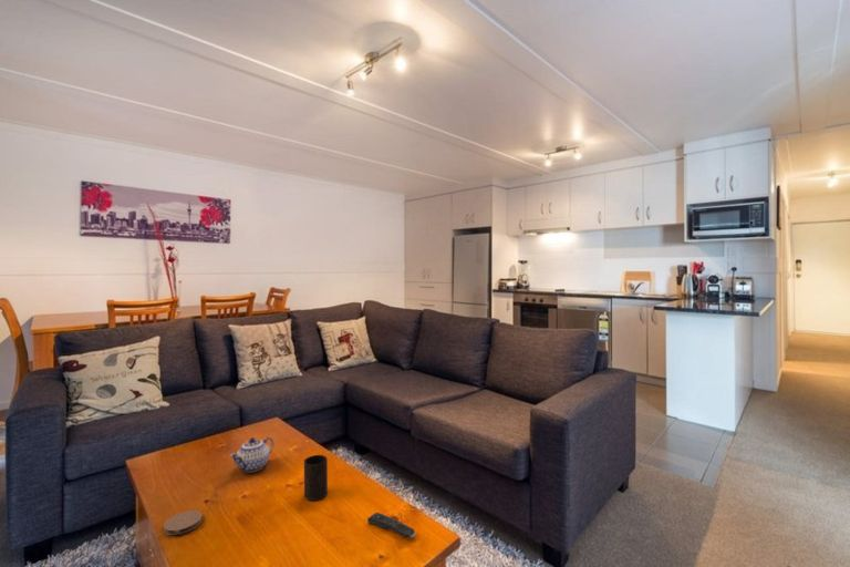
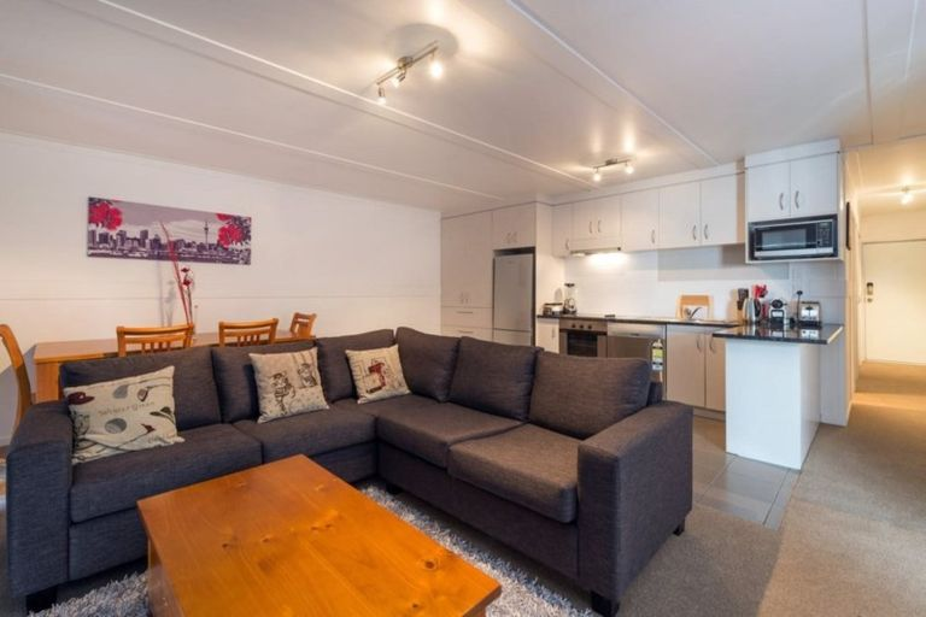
- remote control [366,512,416,539]
- coaster [163,509,203,536]
- teapot [228,436,274,474]
- cup [303,454,329,502]
